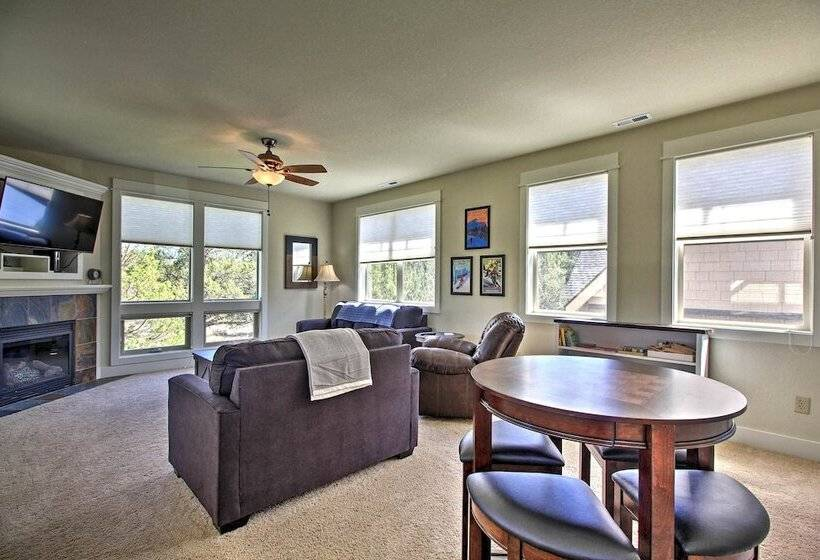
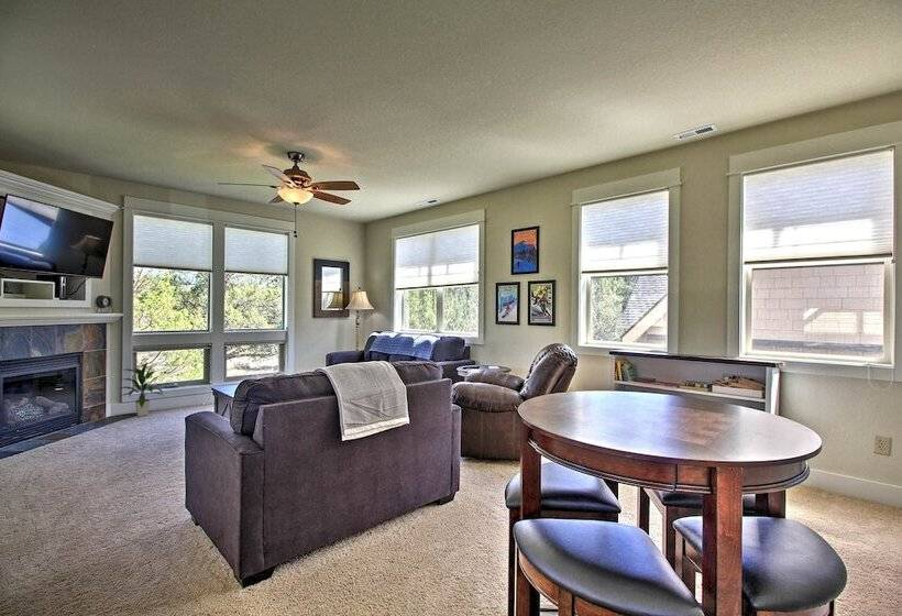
+ indoor plant [119,361,164,417]
